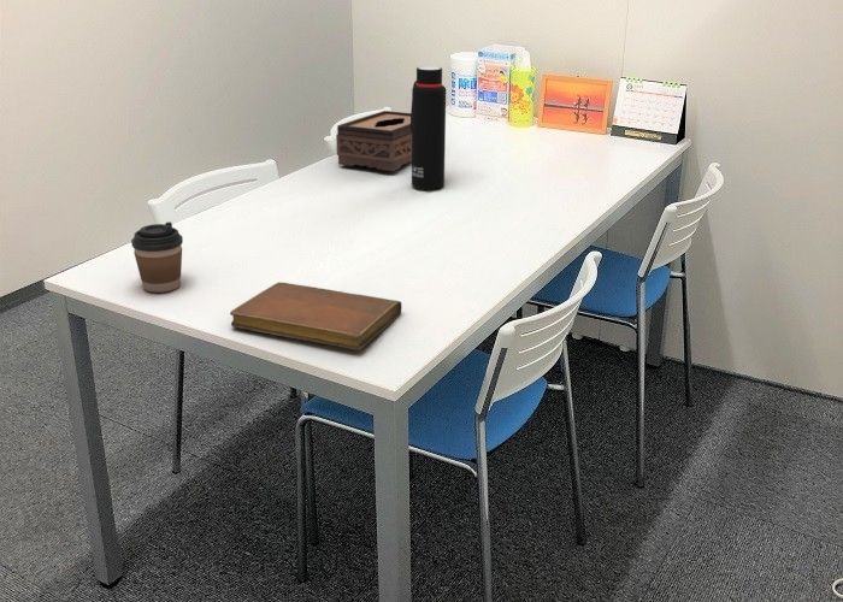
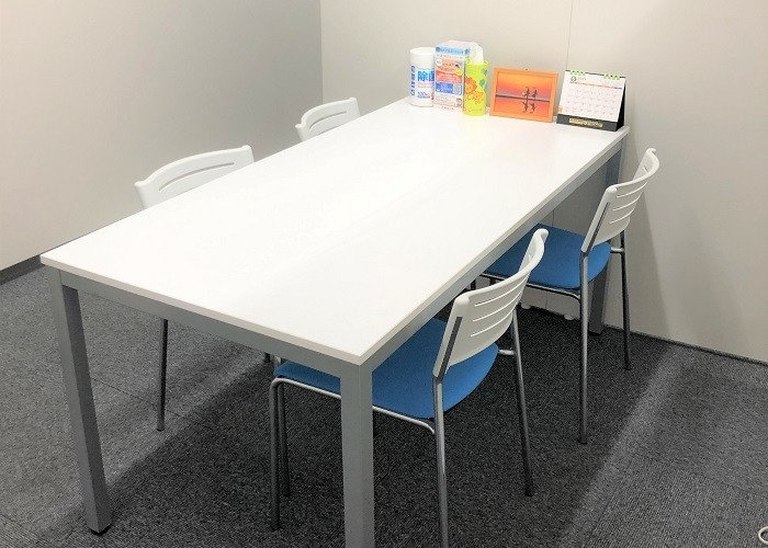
- notebook [229,282,402,352]
- tissue box [335,110,412,172]
- coffee cup [130,220,184,294]
- water bottle [409,66,447,190]
